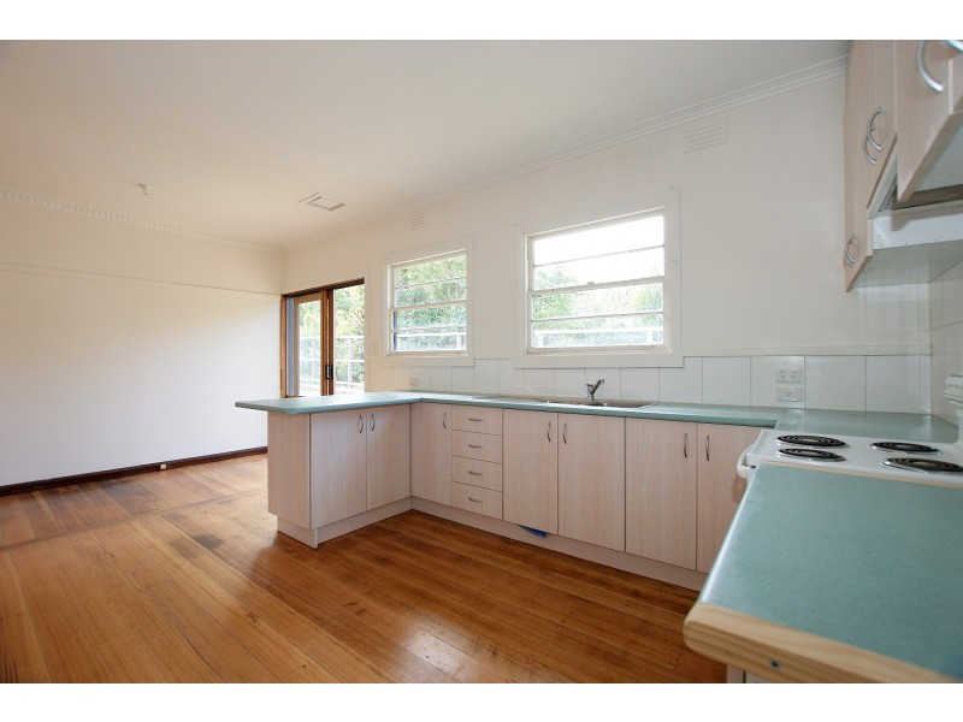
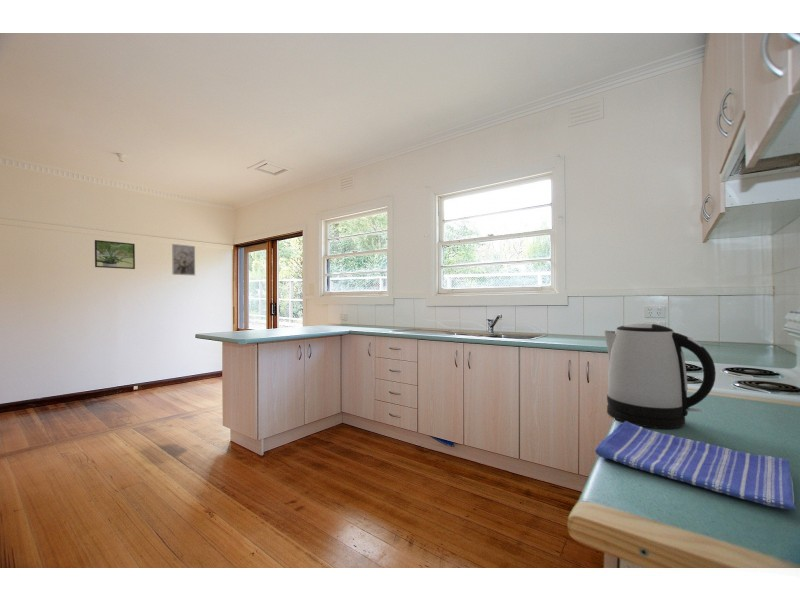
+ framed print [94,239,136,270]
+ kettle [604,322,717,429]
+ dish towel [594,421,797,511]
+ wall art [171,243,196,276]
